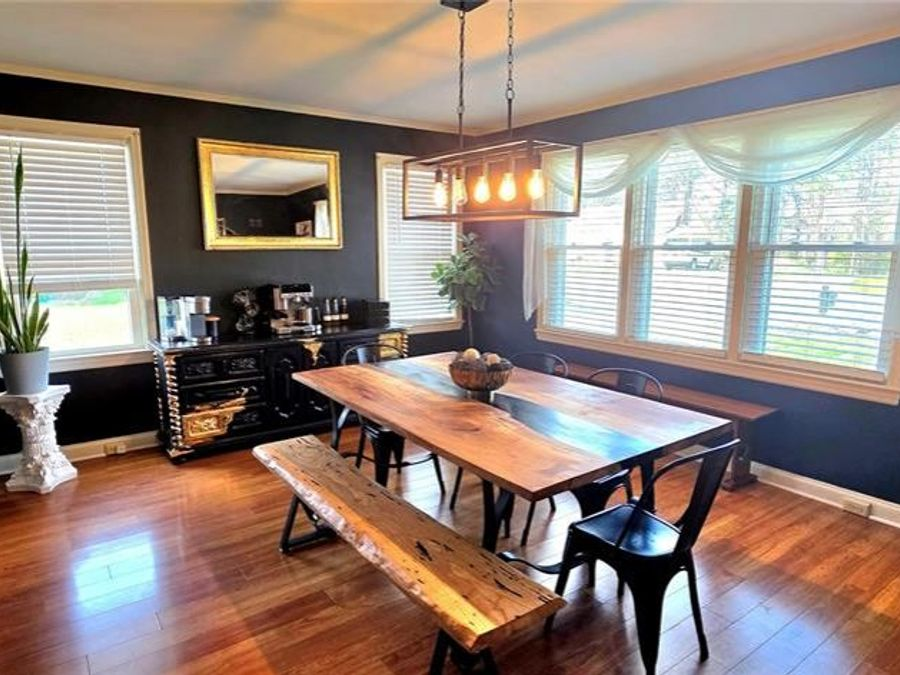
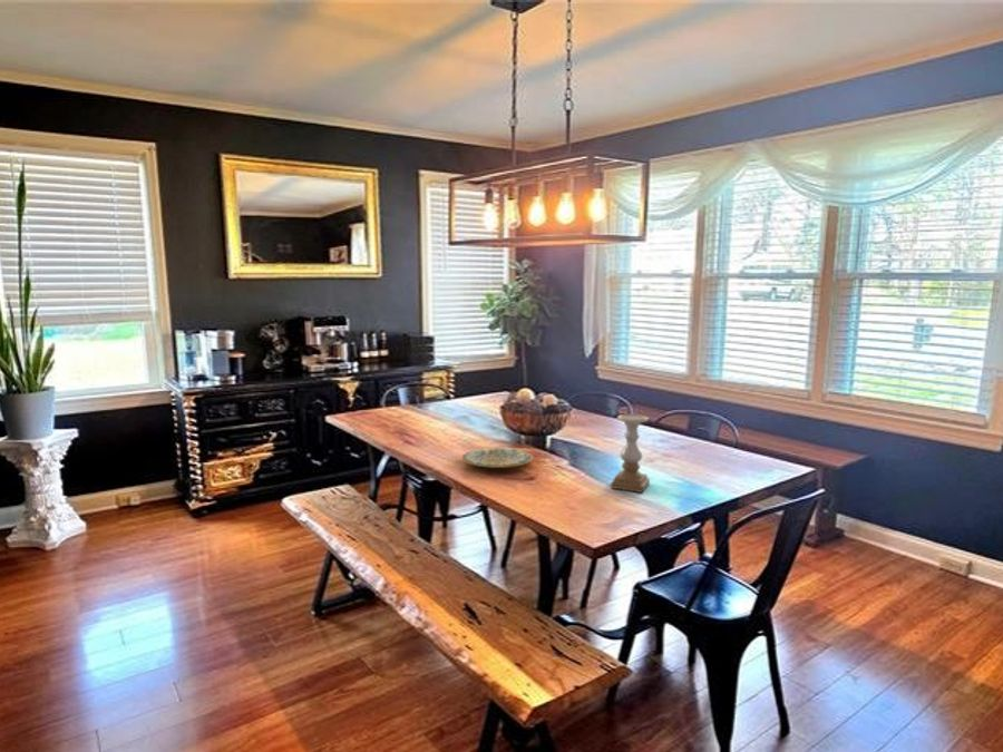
+ plate [461,447,535,469]
+ candle holder [610,413,651,494]
